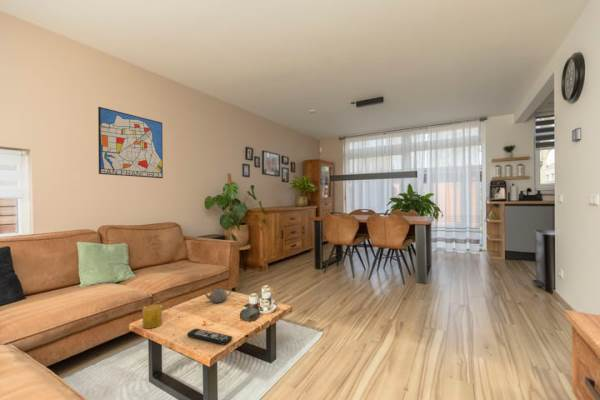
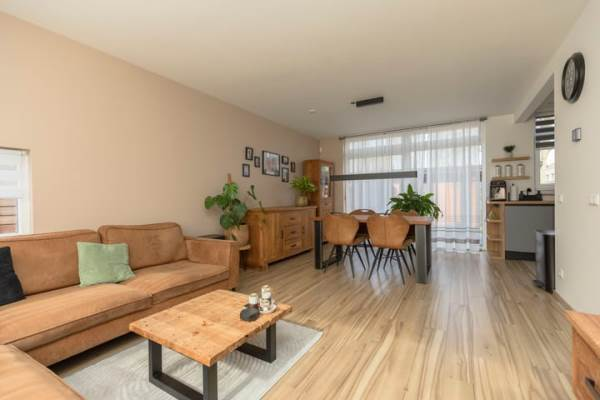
- cup [142,303,163,330]
- wall art [97,106,164,179]
- remote control [186,328,233,346]
- teapot [202,286,232,304]
